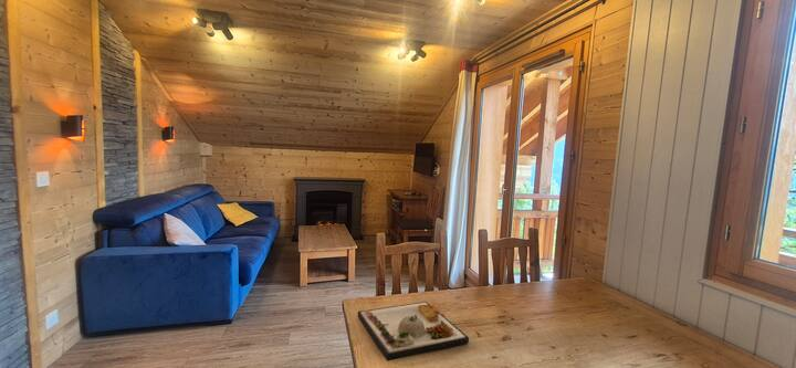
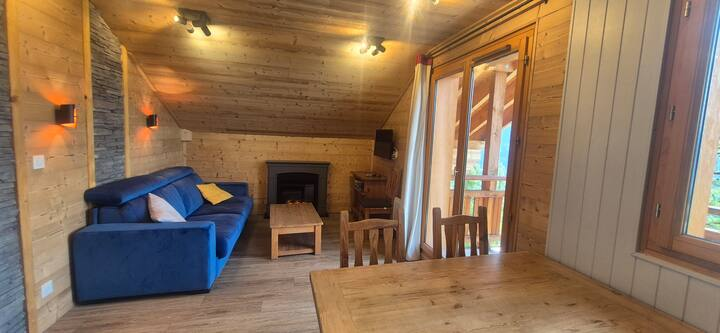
- dinner plate [356,301,470,362]
